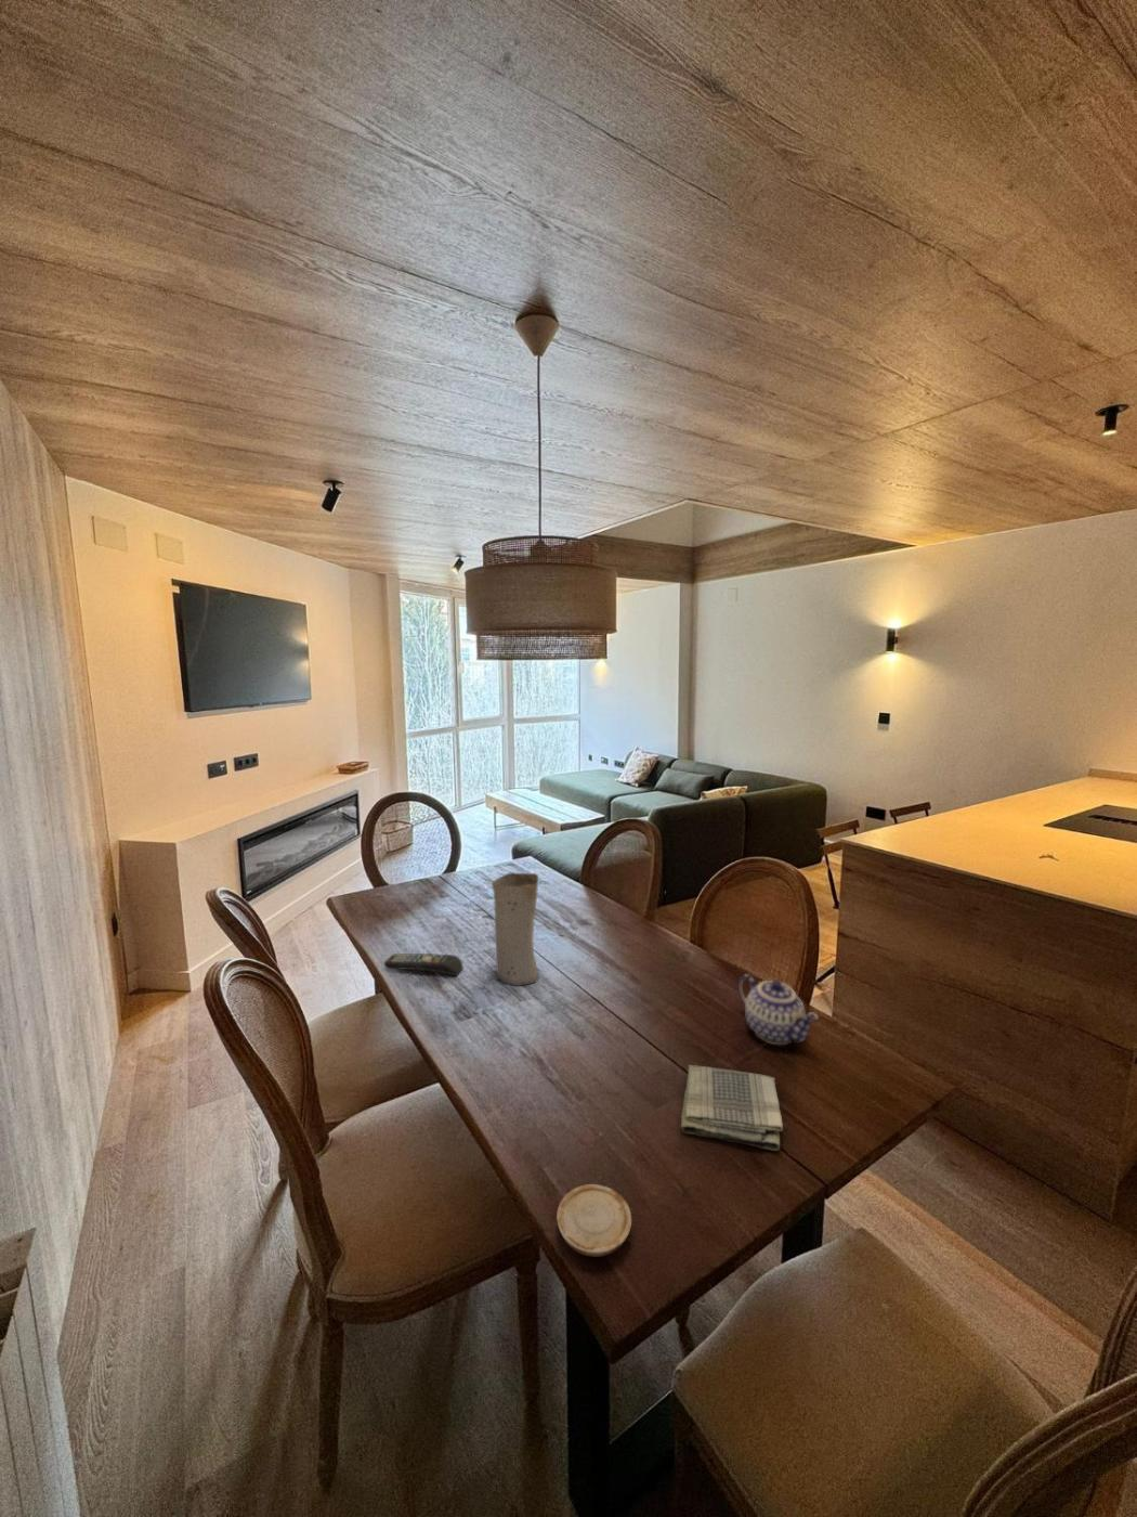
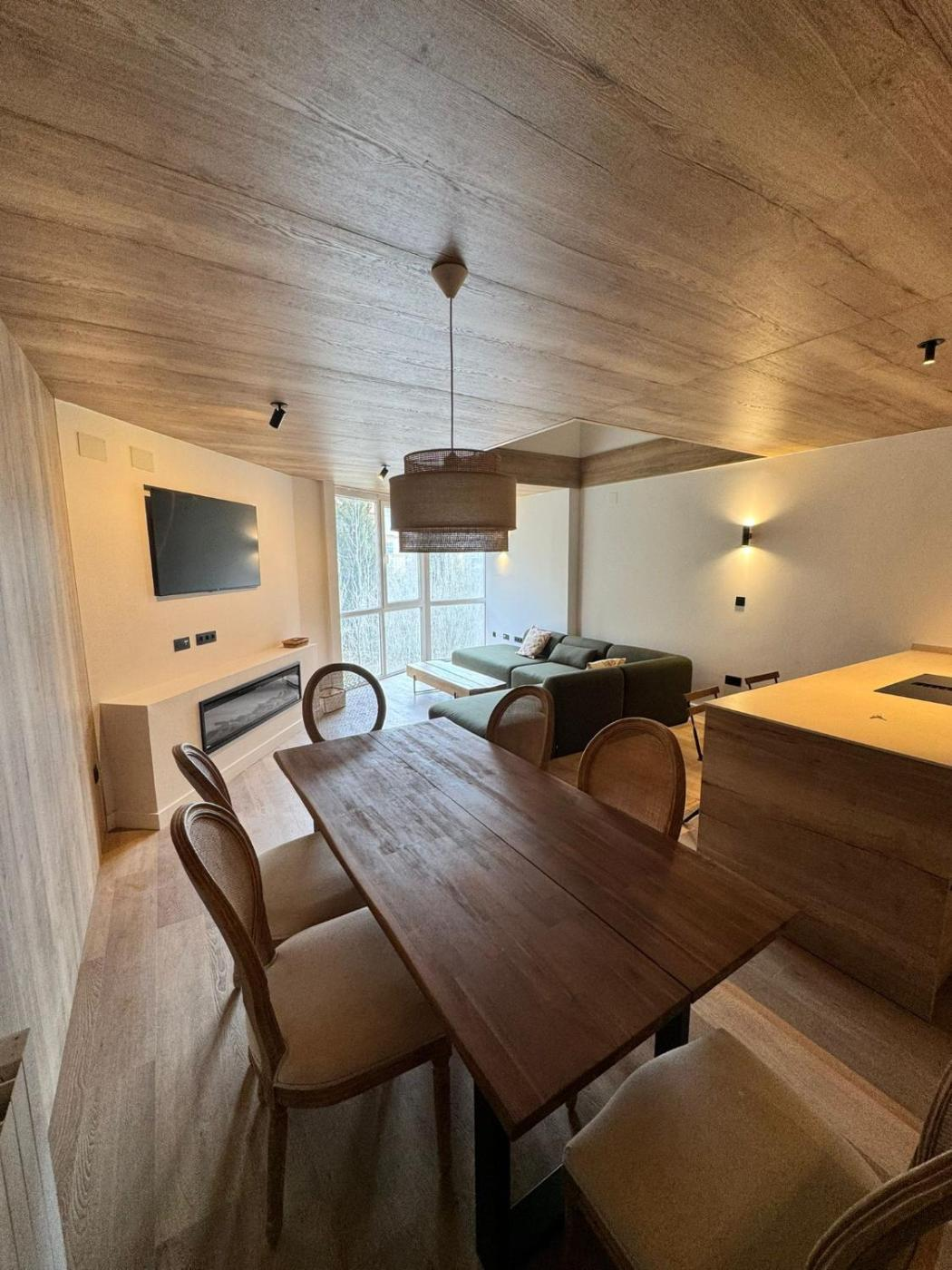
- remote control [383,952,465,977]
- vase [491,871,540,987]
- wood slice [555,1184,632,1257]
- teapot [737,974,819,1045]
- dish towel [680,1064,783,1151]
